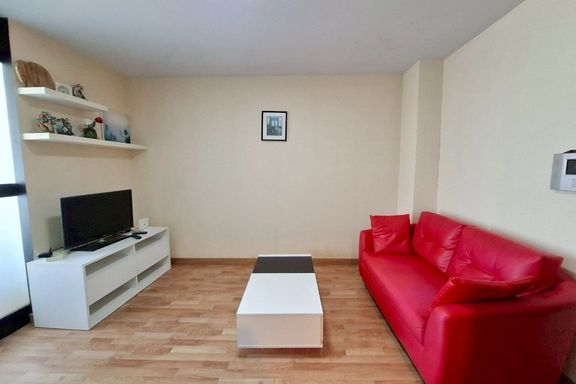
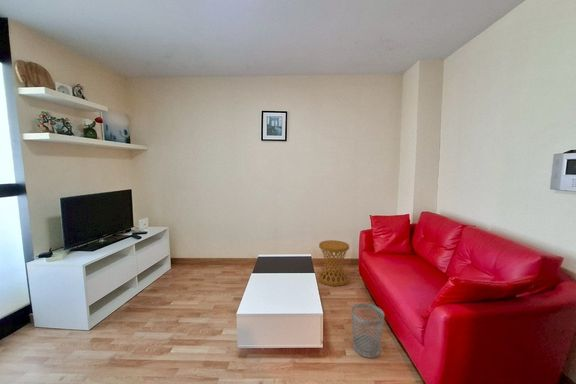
+ side table [318,239,350,287]
+ wastebasket [350,302,385,359]
